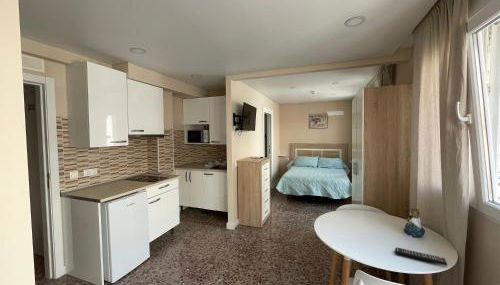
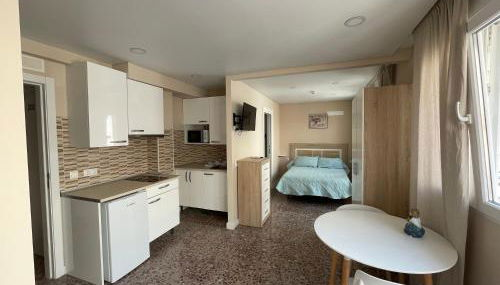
- remote control [394,246,448,266]
